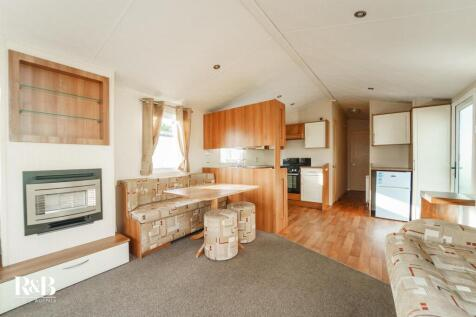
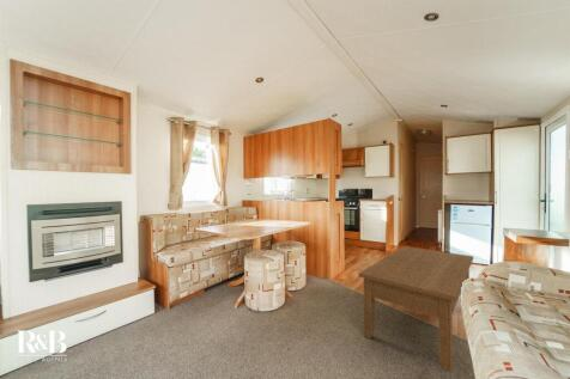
+ coffee table [357,245,474,373]
